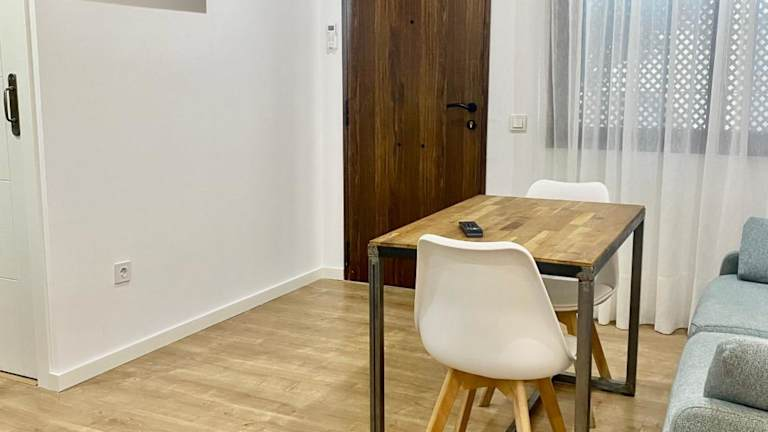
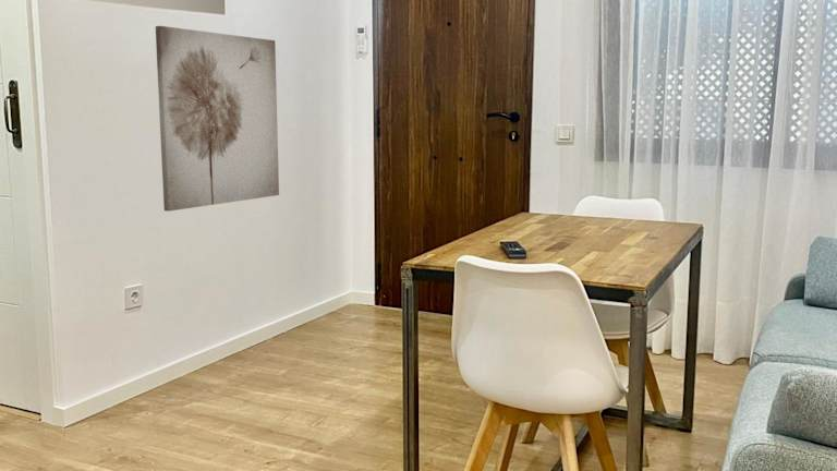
+ wall art [155,25,280,213]
